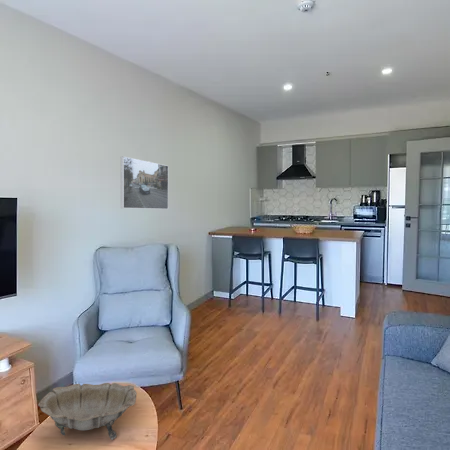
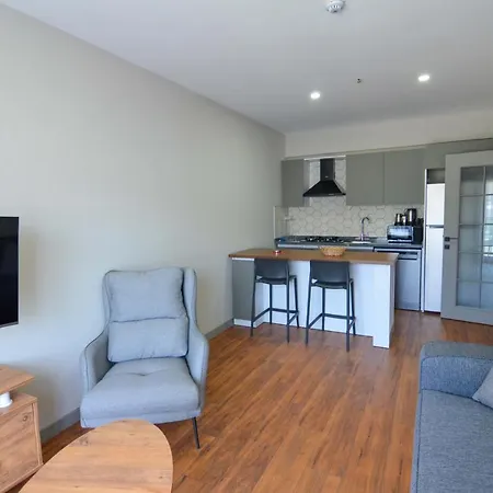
- decorative bowl [37,382,138,441]
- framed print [120,155,169,210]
